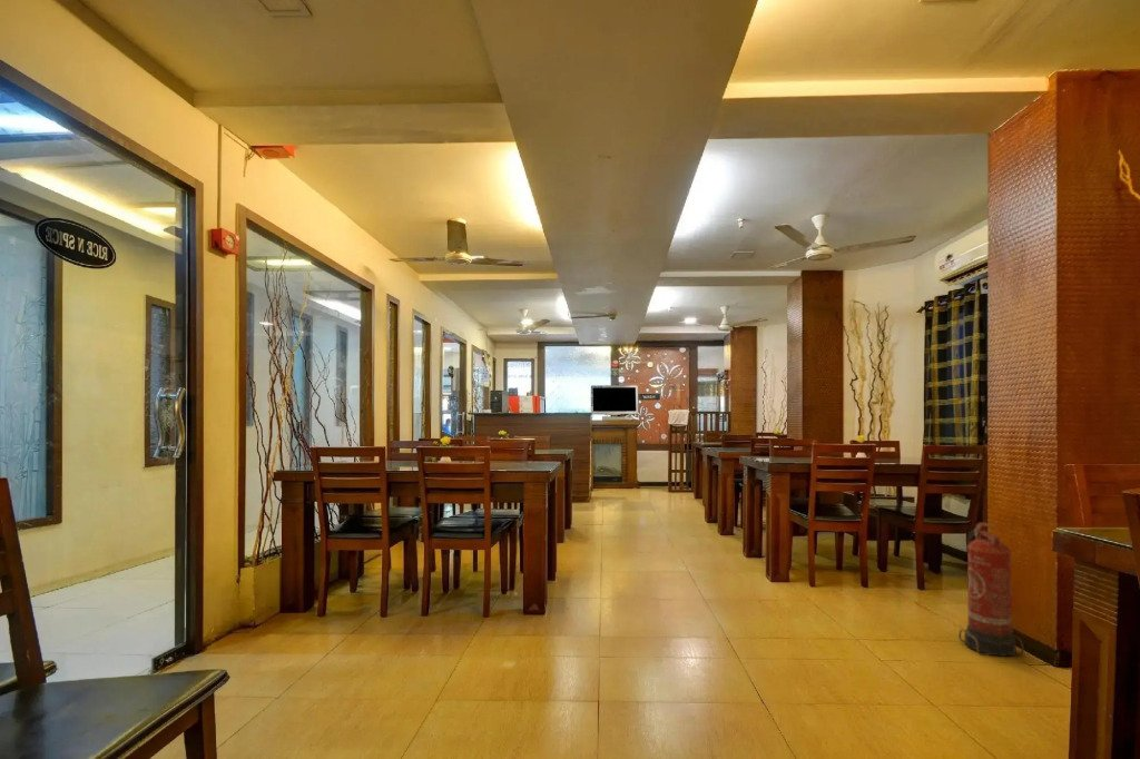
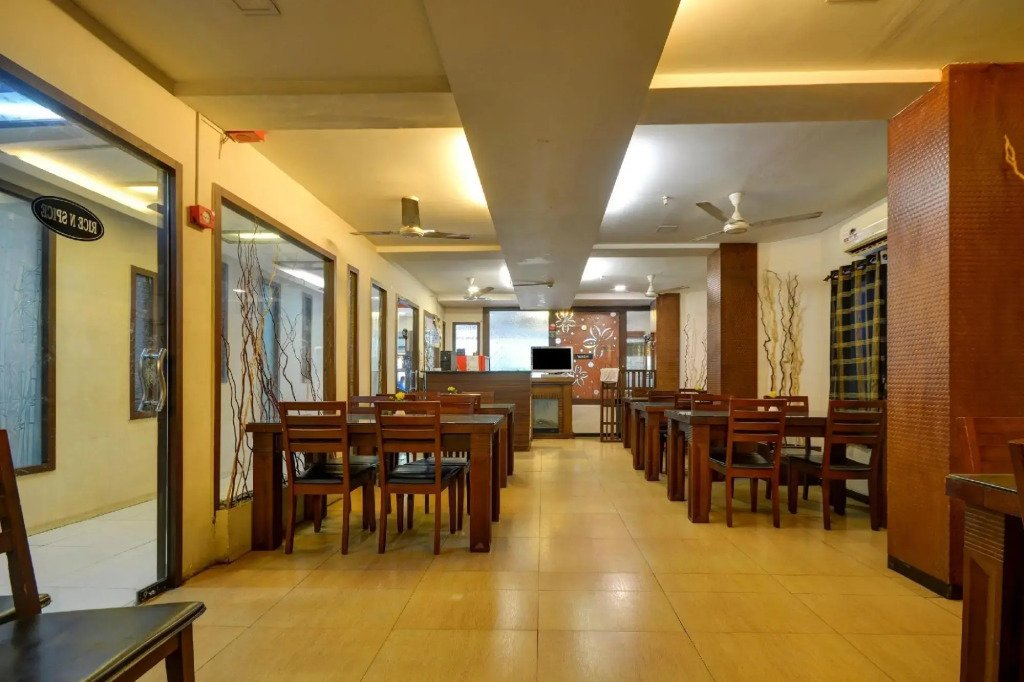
- fire extinguisher [957,522,1024,658]
